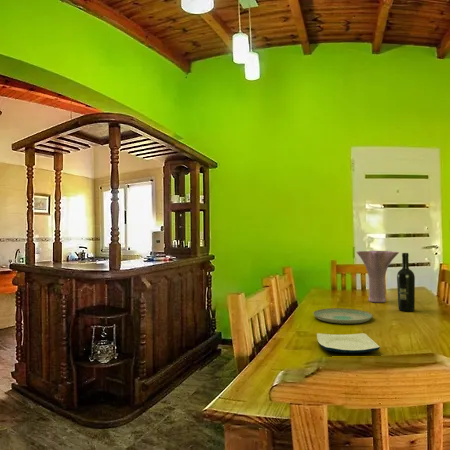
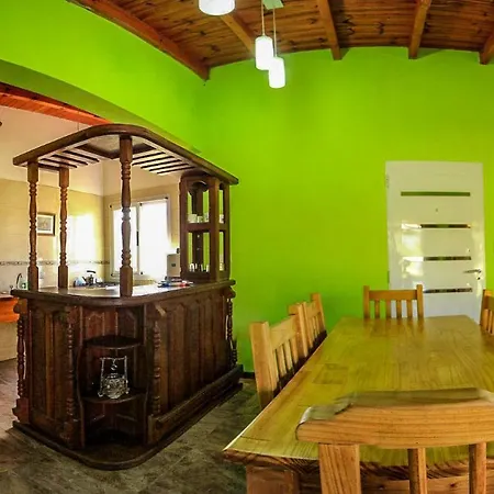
- plate [316,332,381,354]
- wine bottle [396,252,416,312]
- plate [312,307,374,325]
- vase [356,250,400,304]
